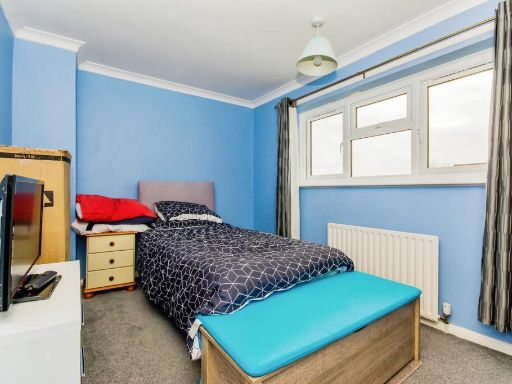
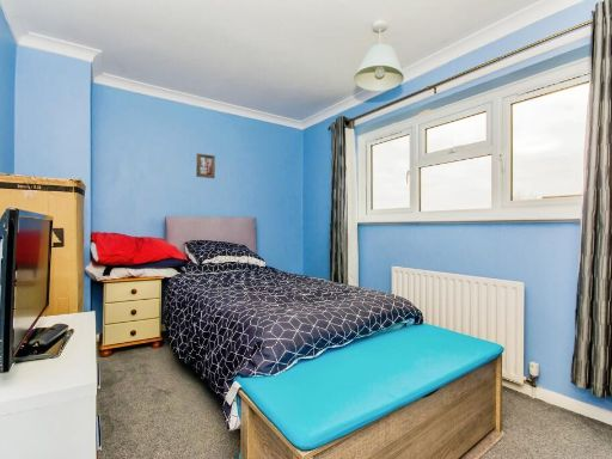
+ picture frame [195,153,216,179]
